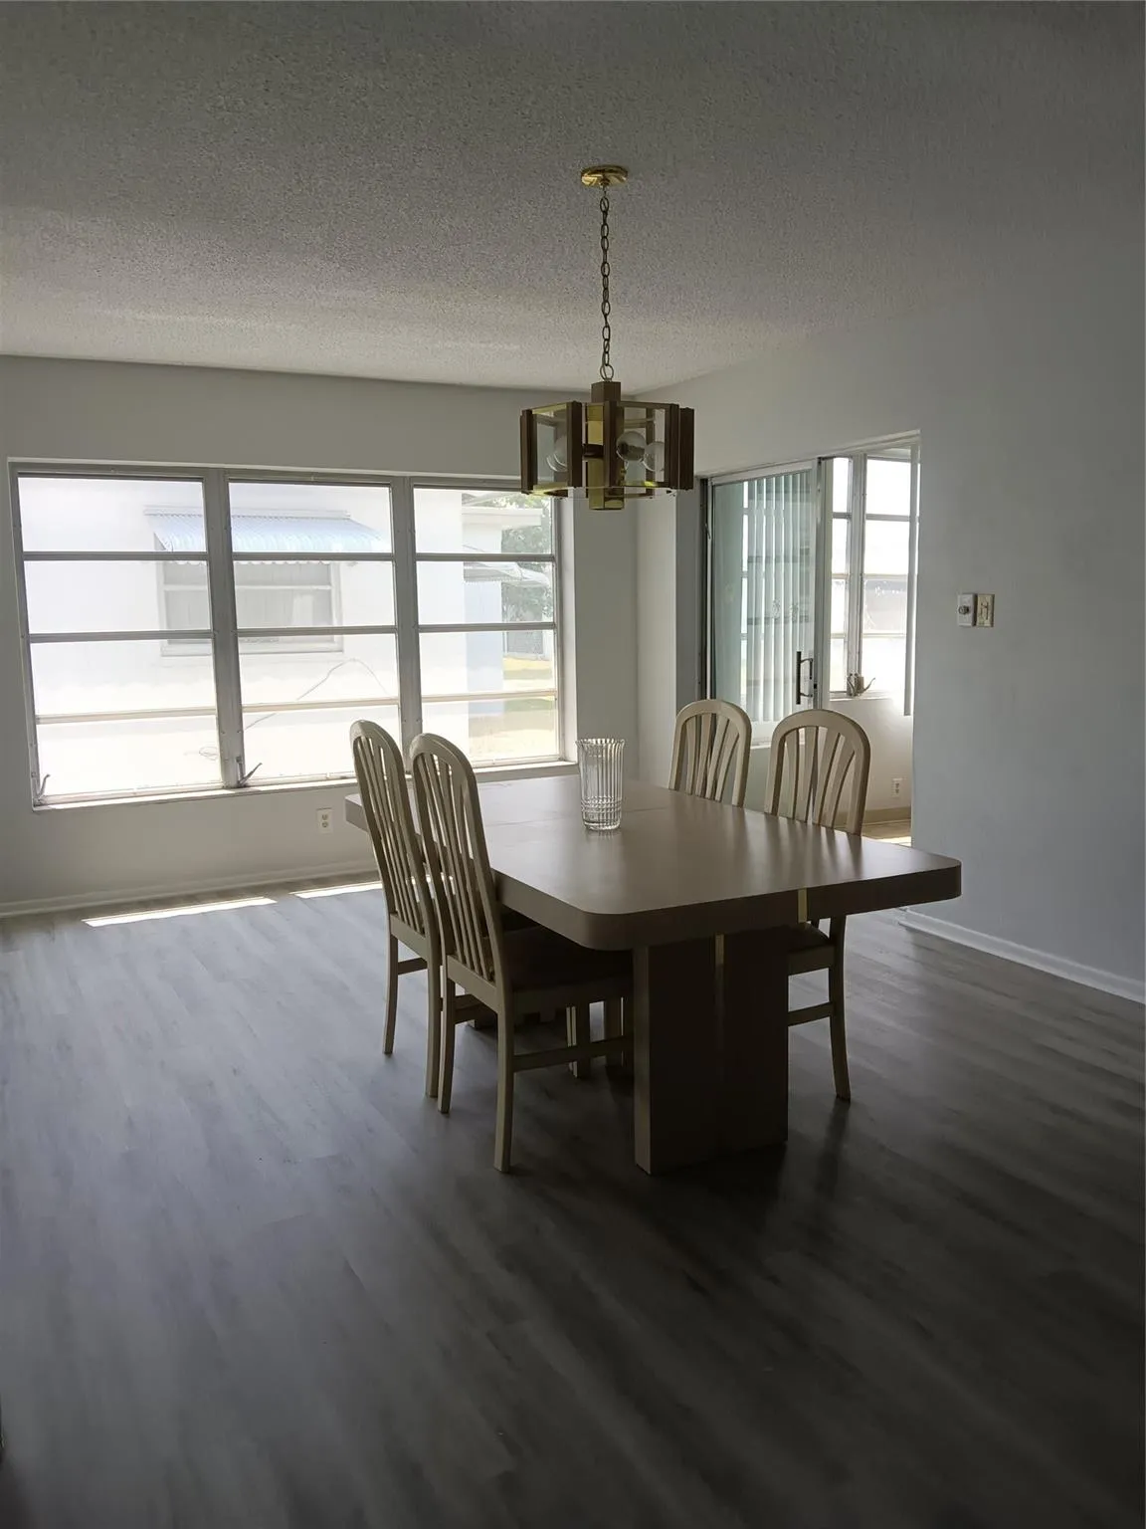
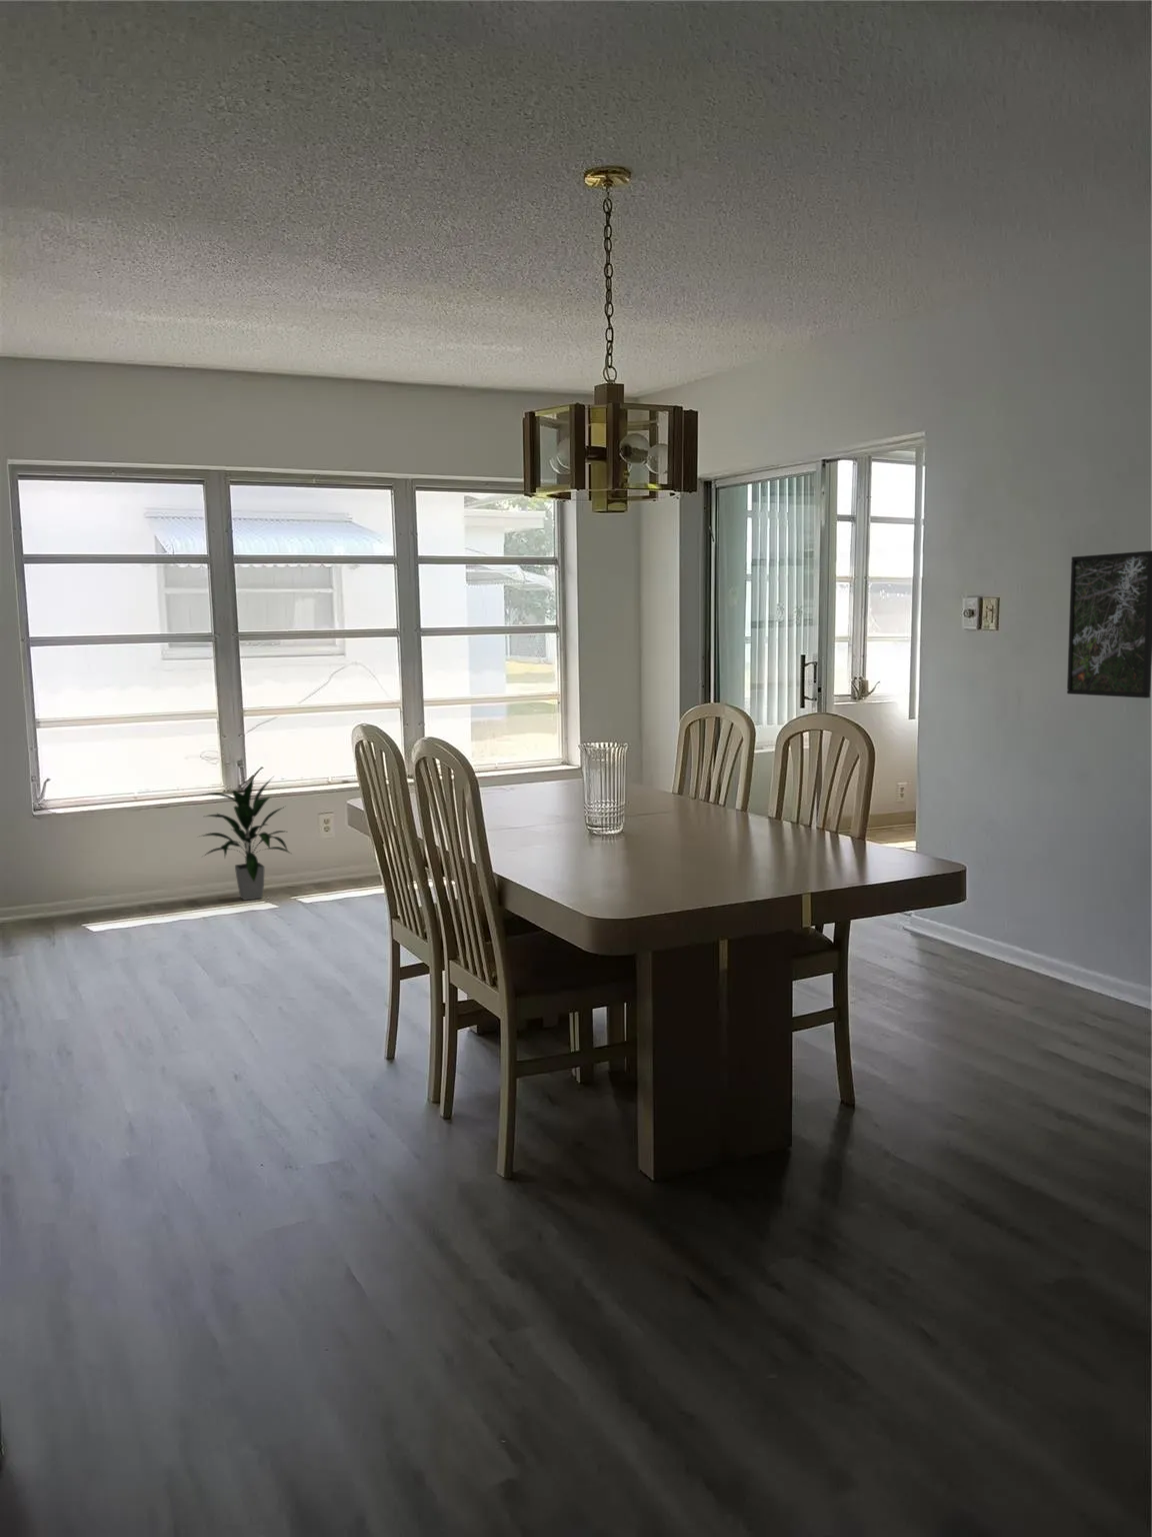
+ indoor plant [195,775,294,902]
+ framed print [1066,549,1152,700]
